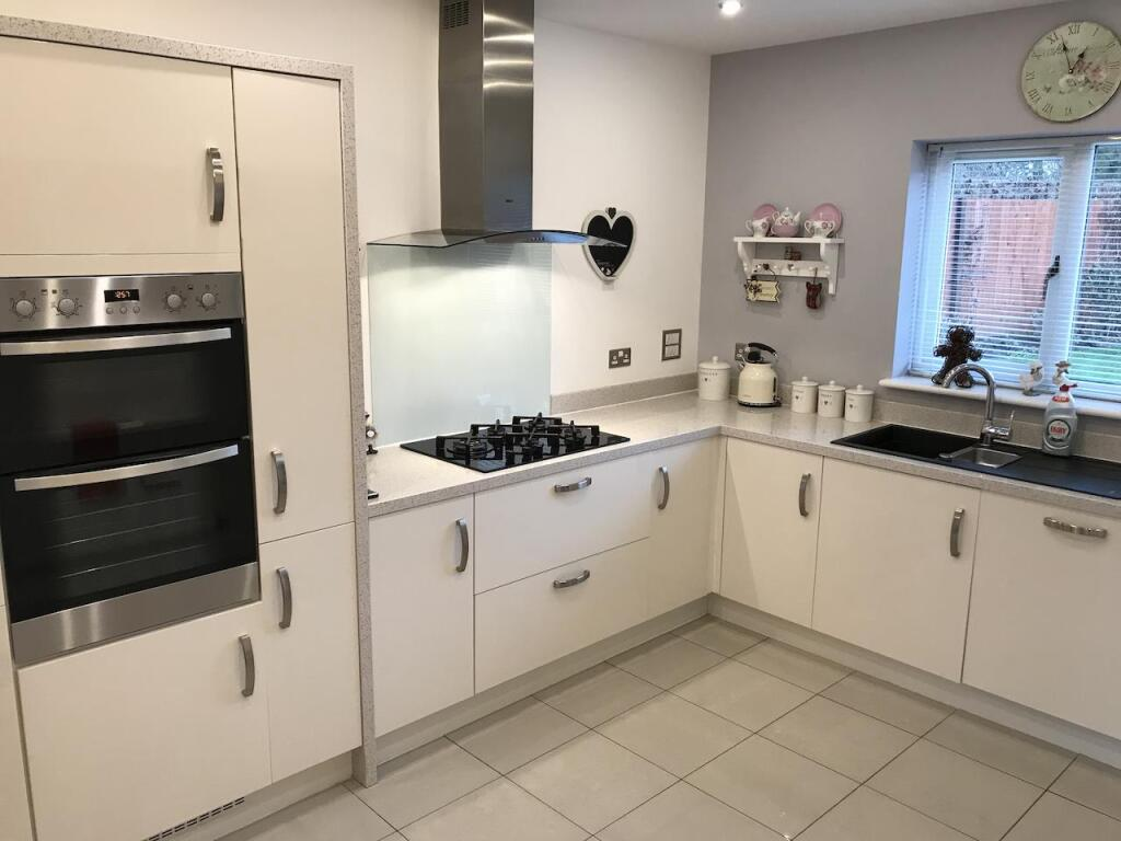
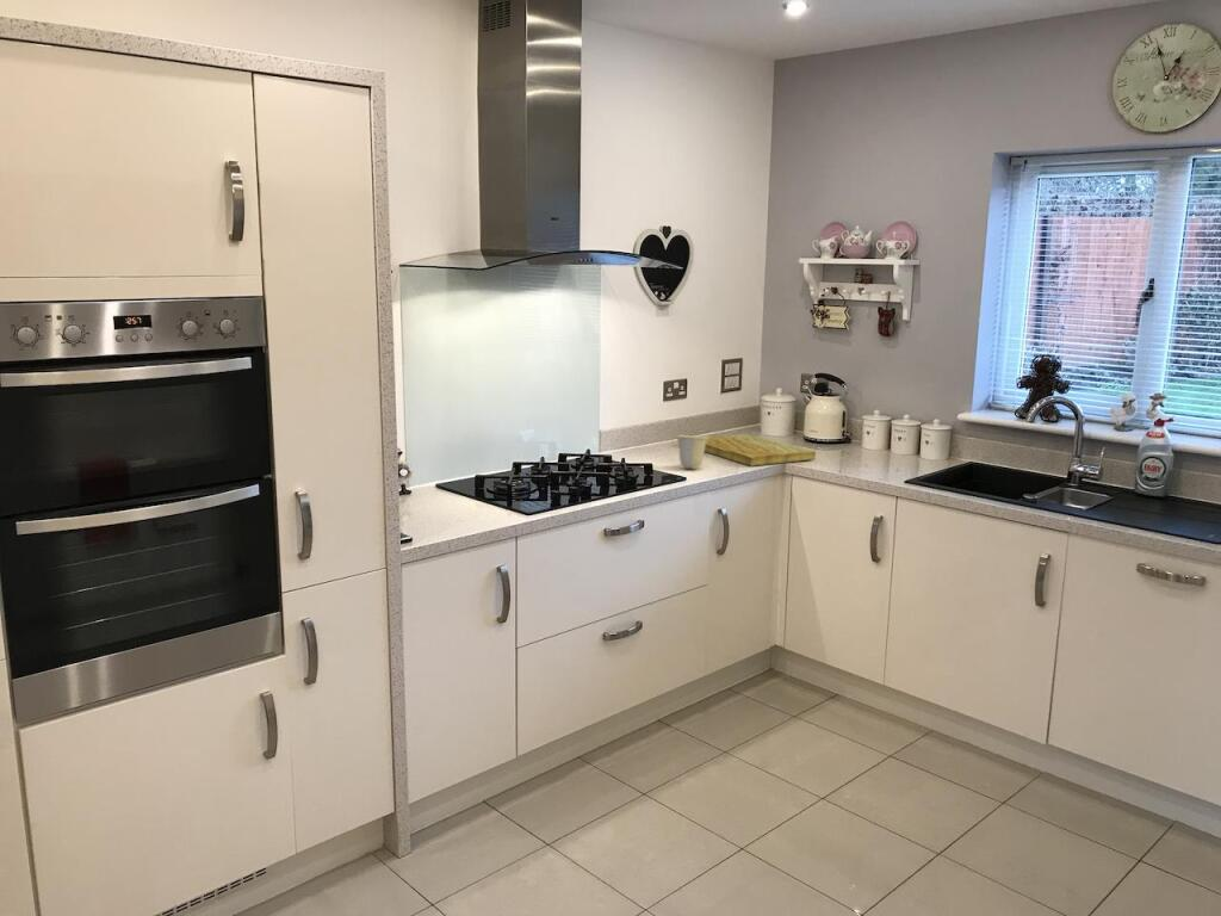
+ cup [674,434,709,469]
+ cutting board [704,433,817,468]
